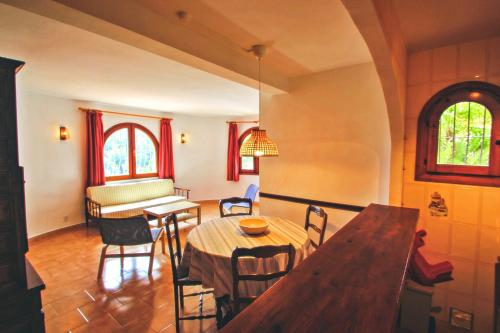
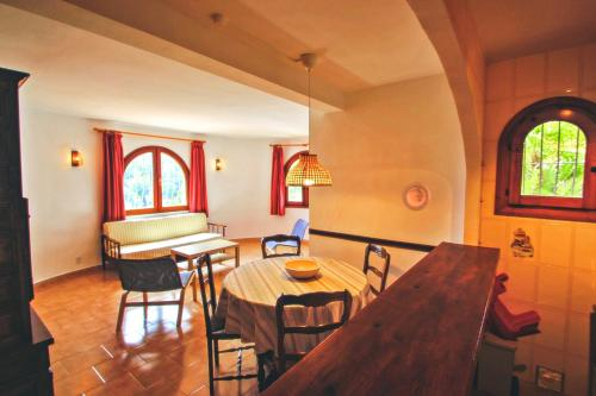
+ decorative plate [401,182,432,212]
